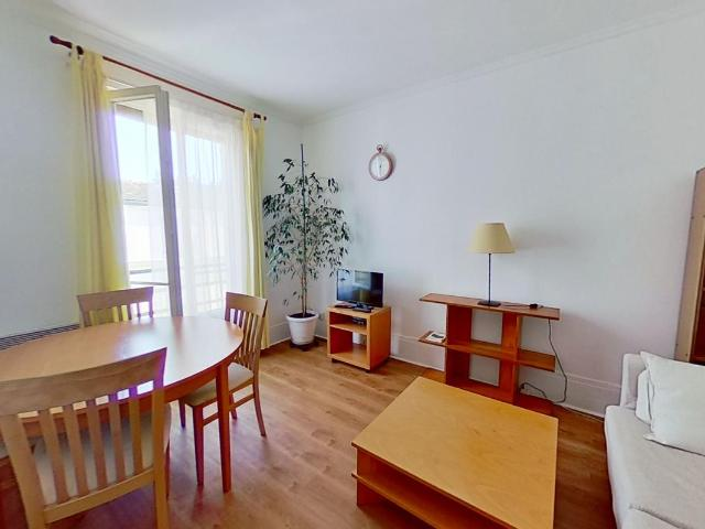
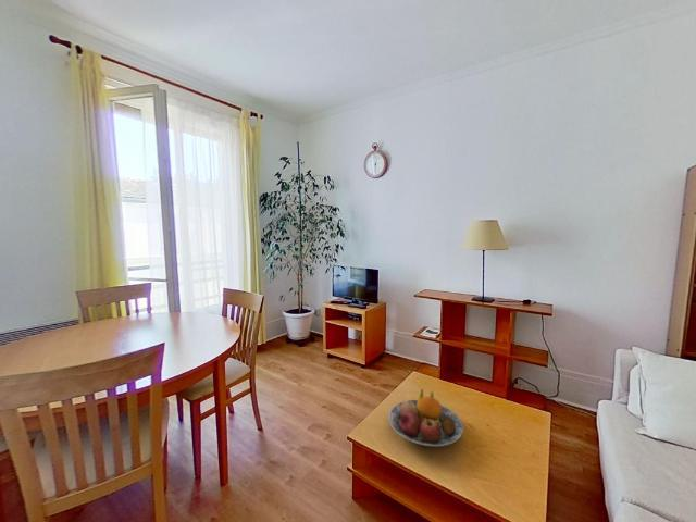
+ fruit bowl [388,388,464,447]
